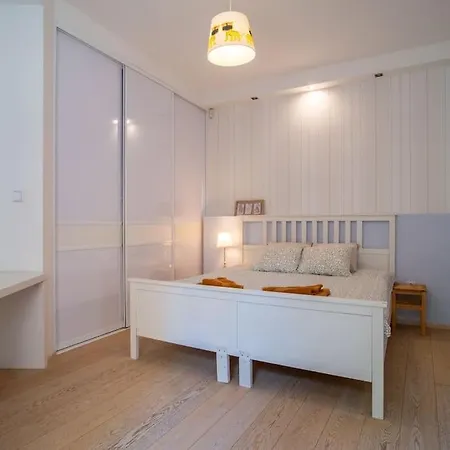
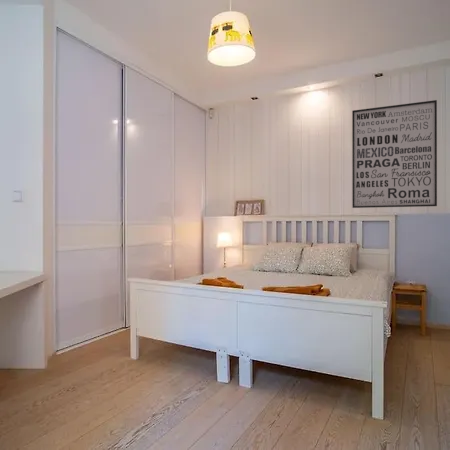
+ wall art [351,99,438,209]
